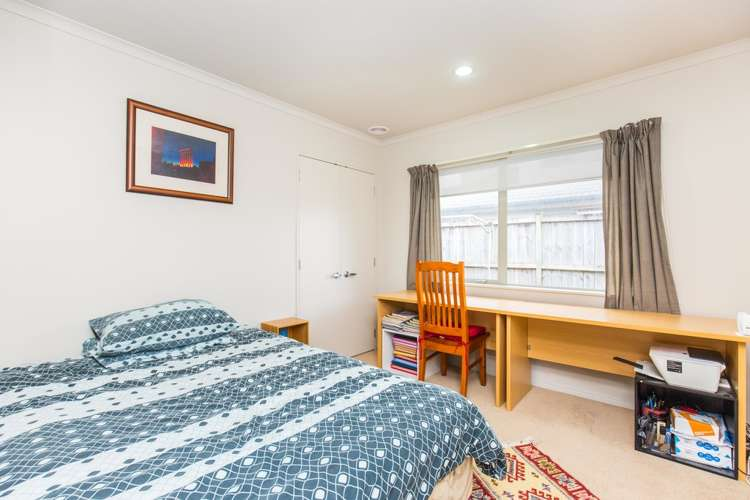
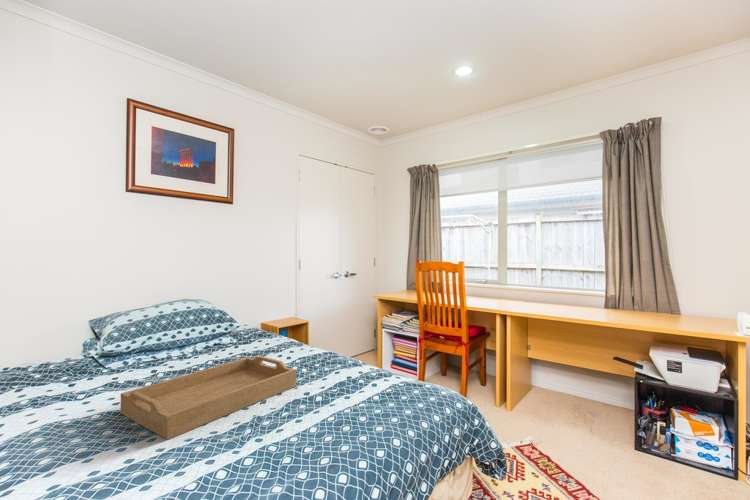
+ serving tray [120,355,297,441]
